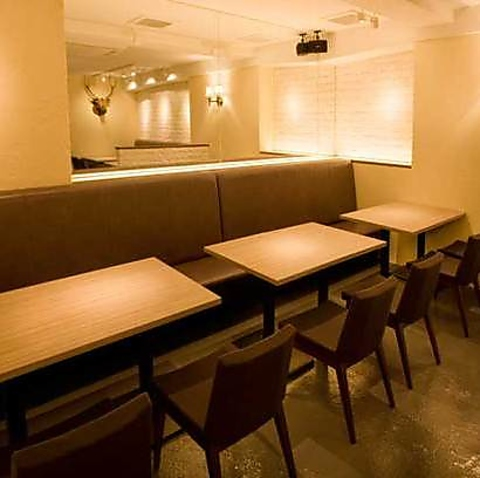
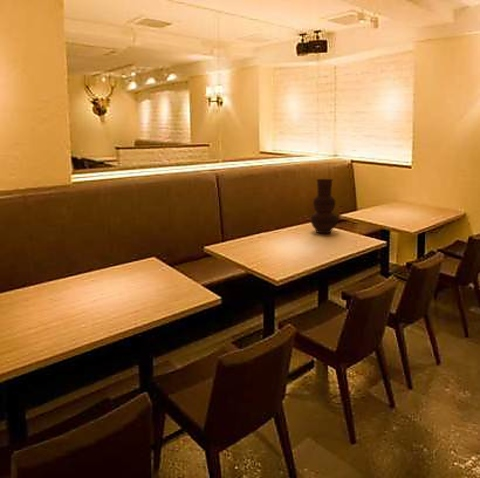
+ vase [309,178,339,234]
